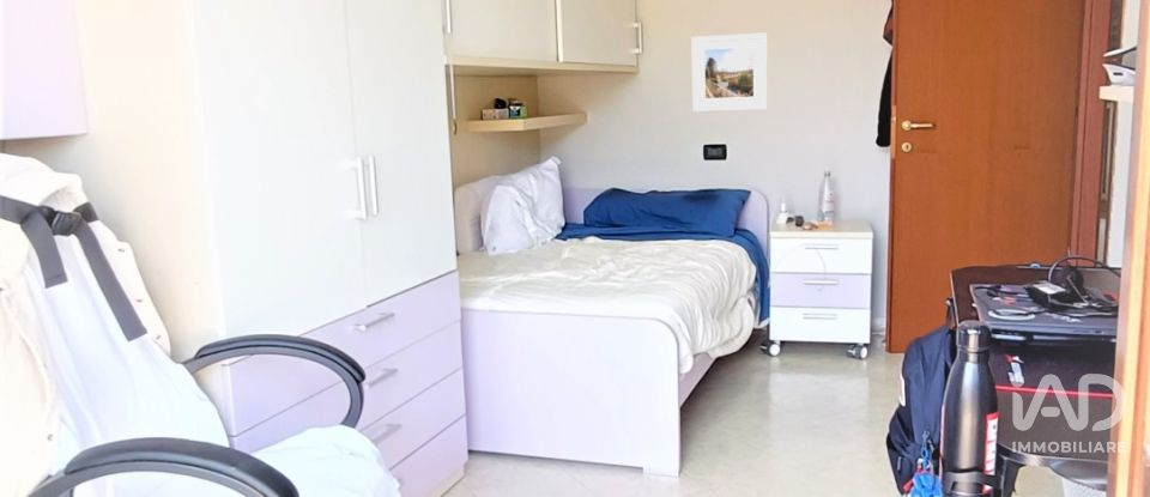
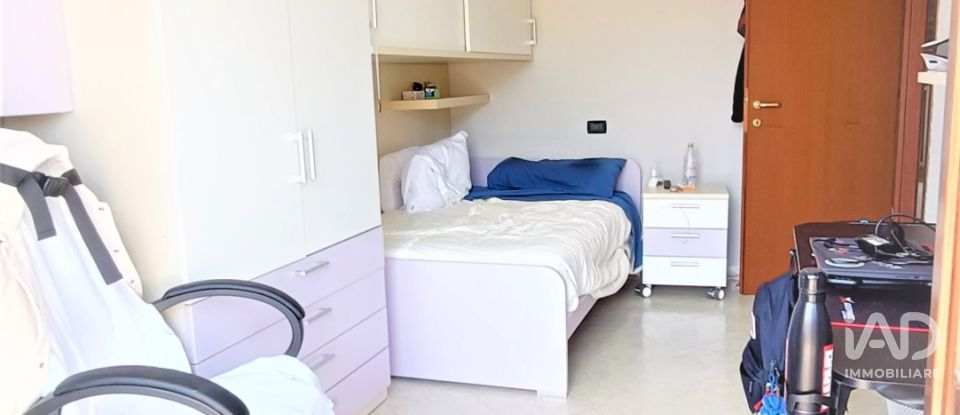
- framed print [691,31,768,113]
